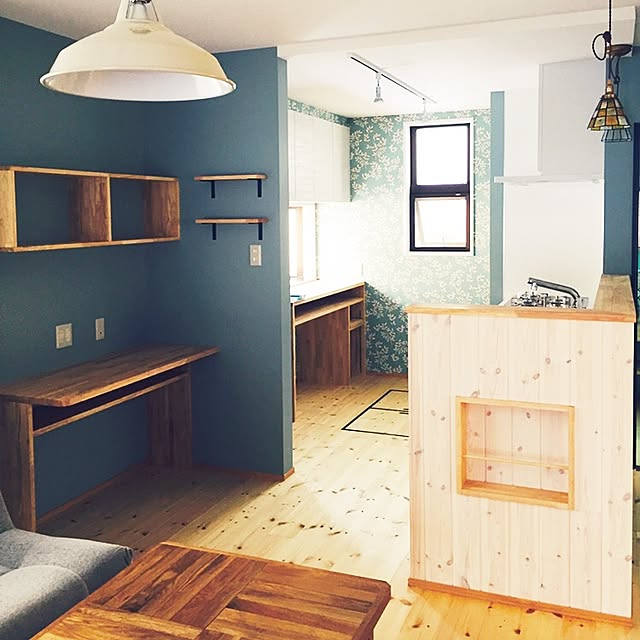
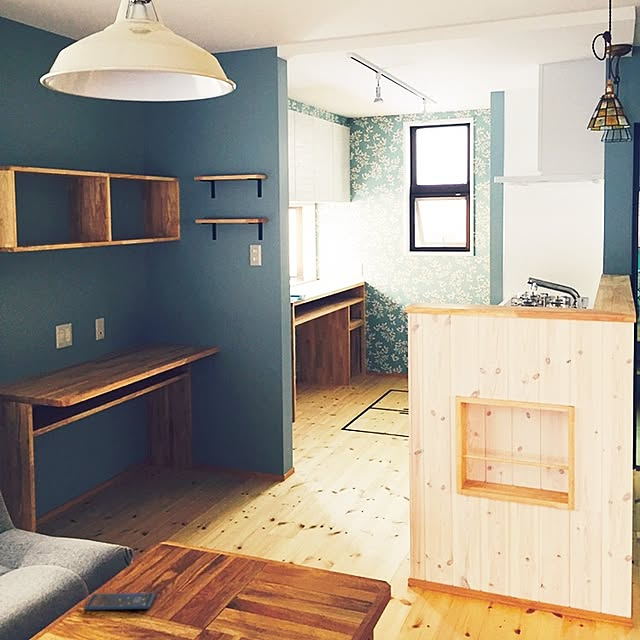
+ smartphone [84,592,156,611]
